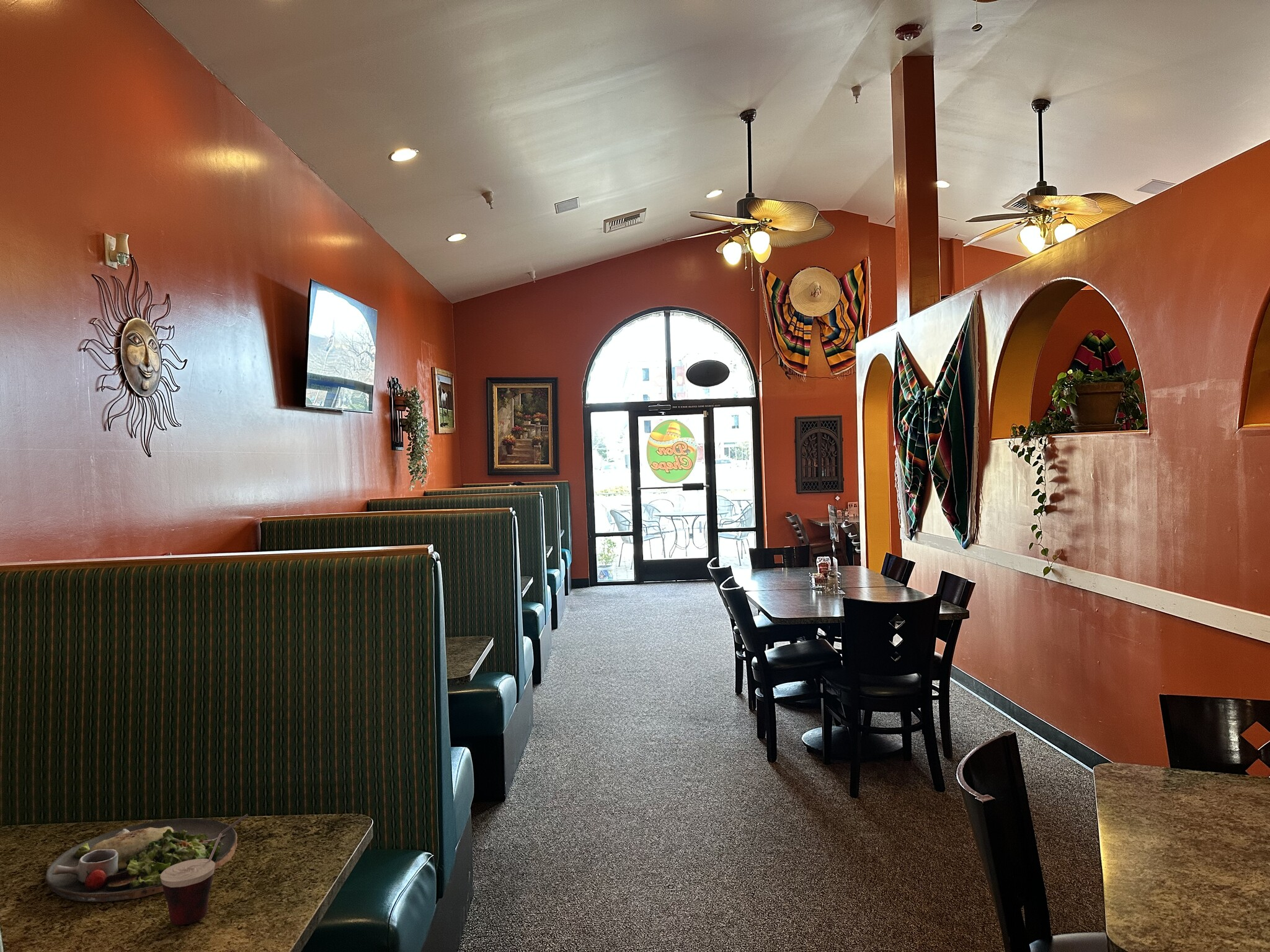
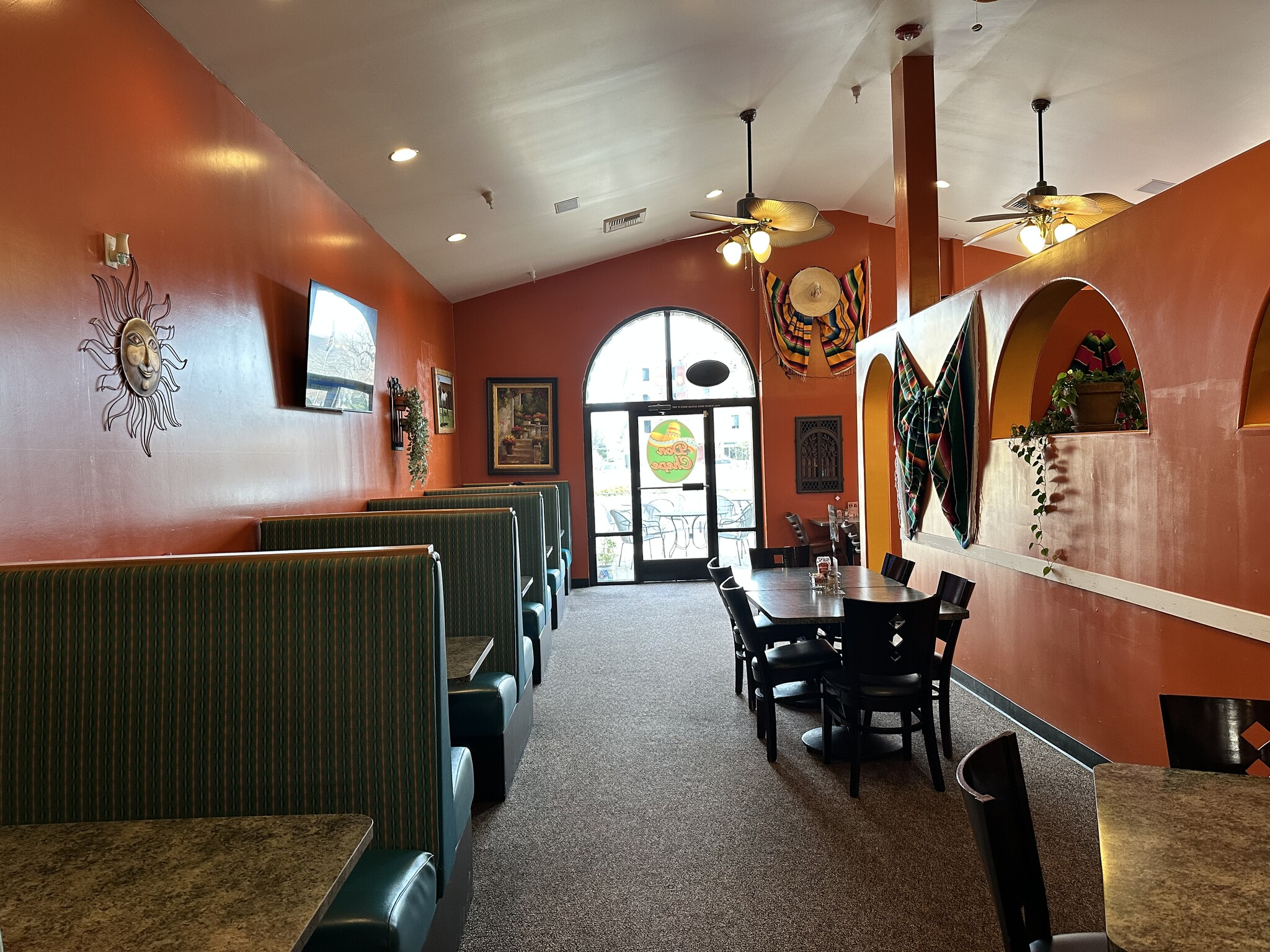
- dinner plate [45,818,238,902]
- cup [160,813,249,925]
